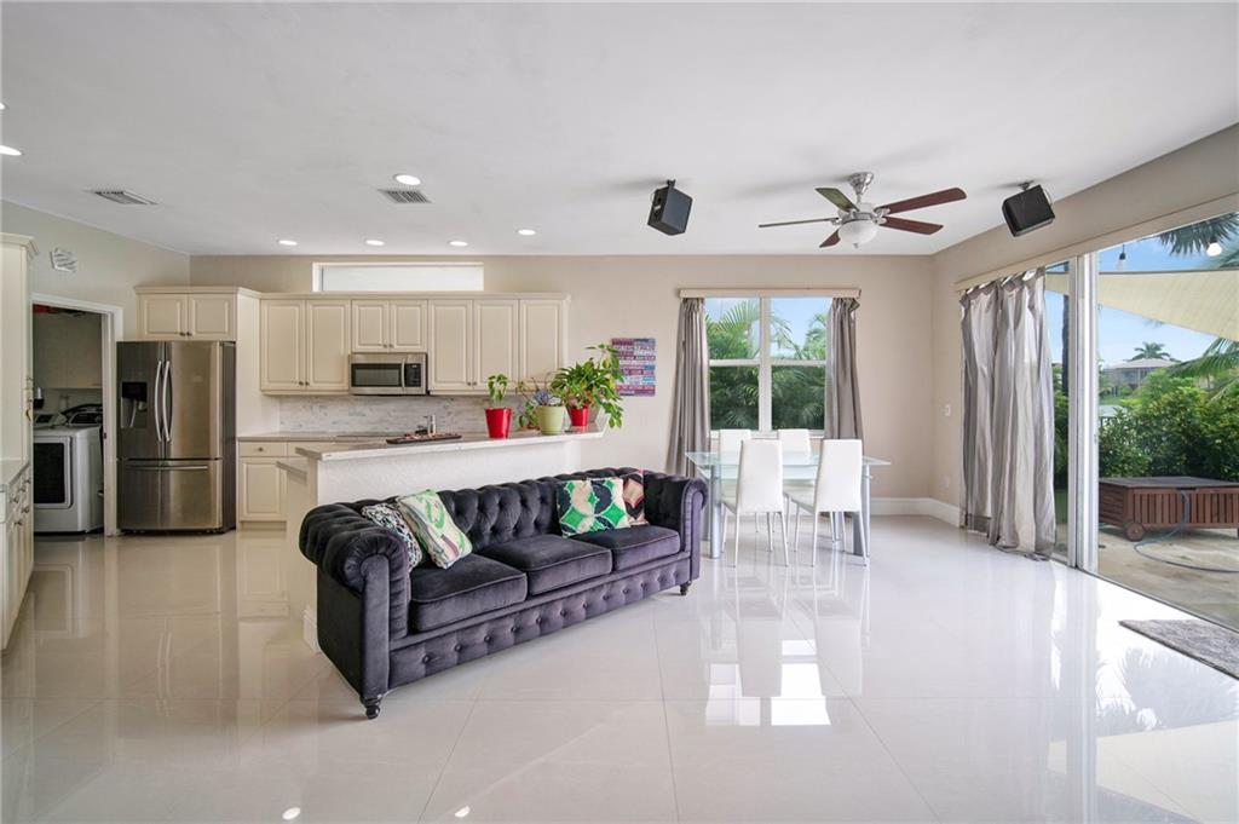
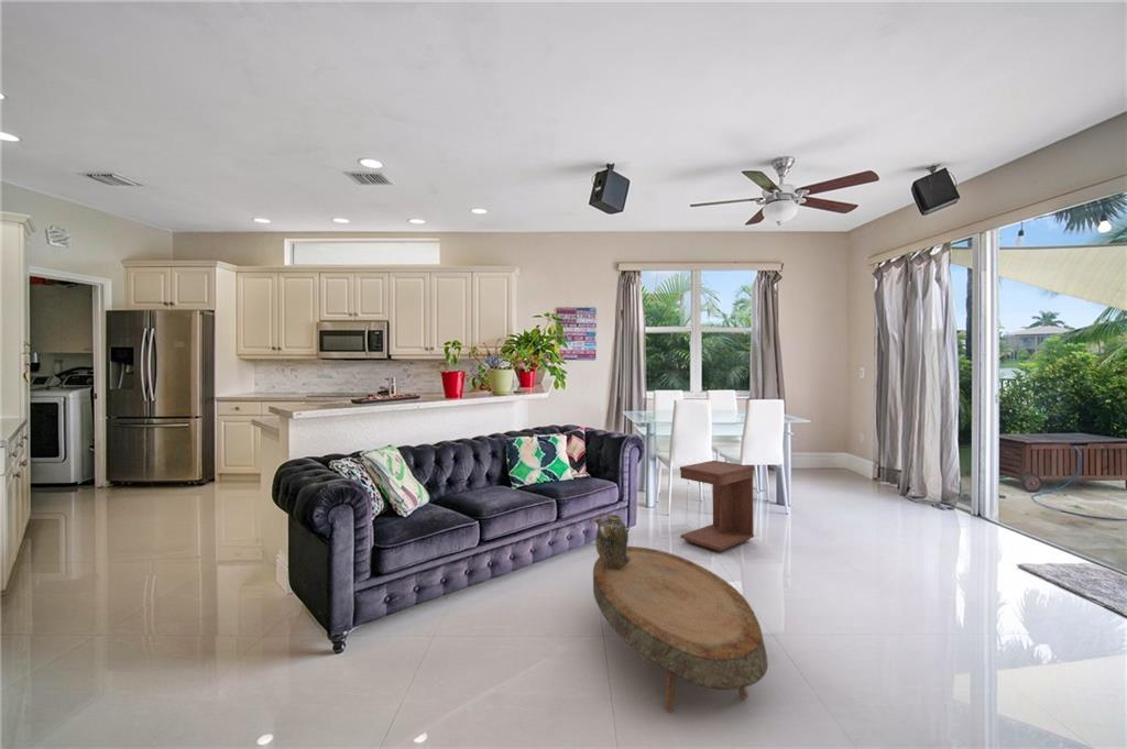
+ side table [679,460,755,552]
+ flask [593,510,631,569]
+ coffee table [592,546,769,713]
